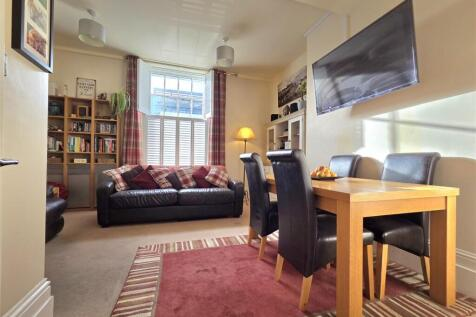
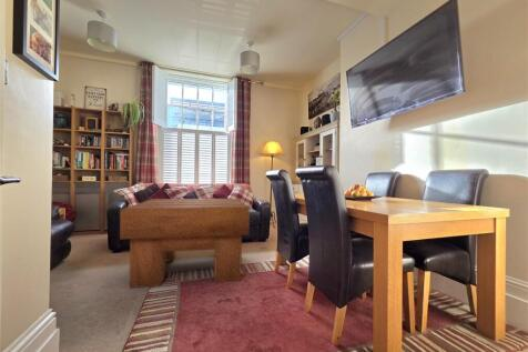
+ coffee table [119,198,251,289]
